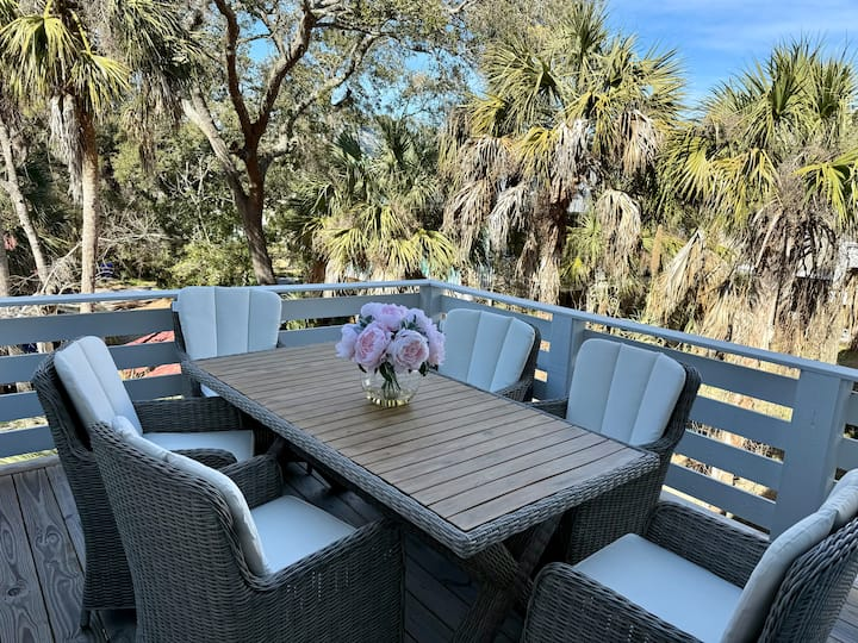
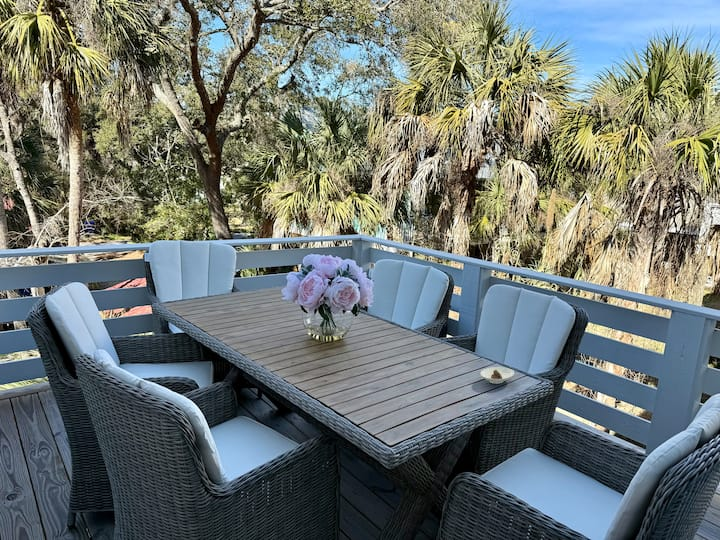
+ saucer [480,366,515,385]
